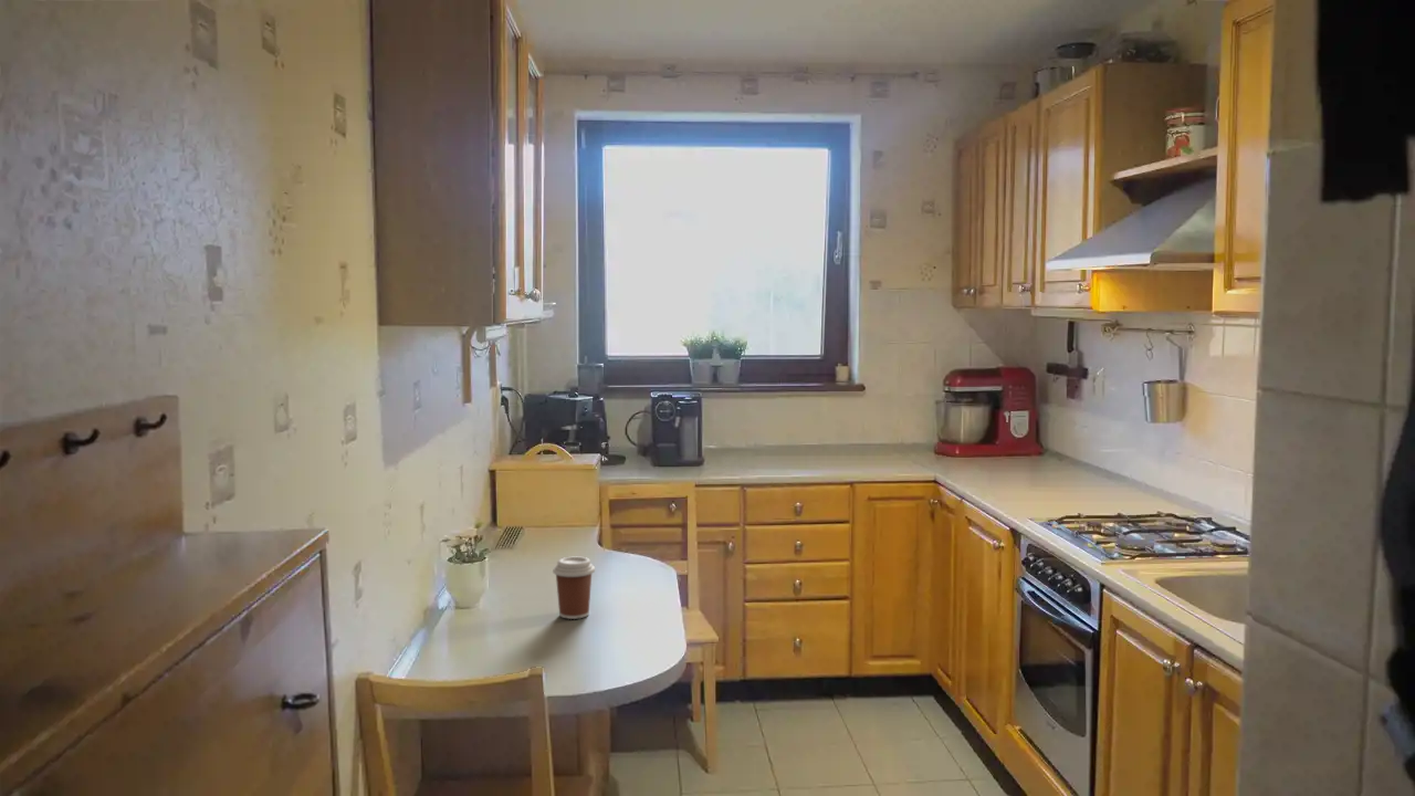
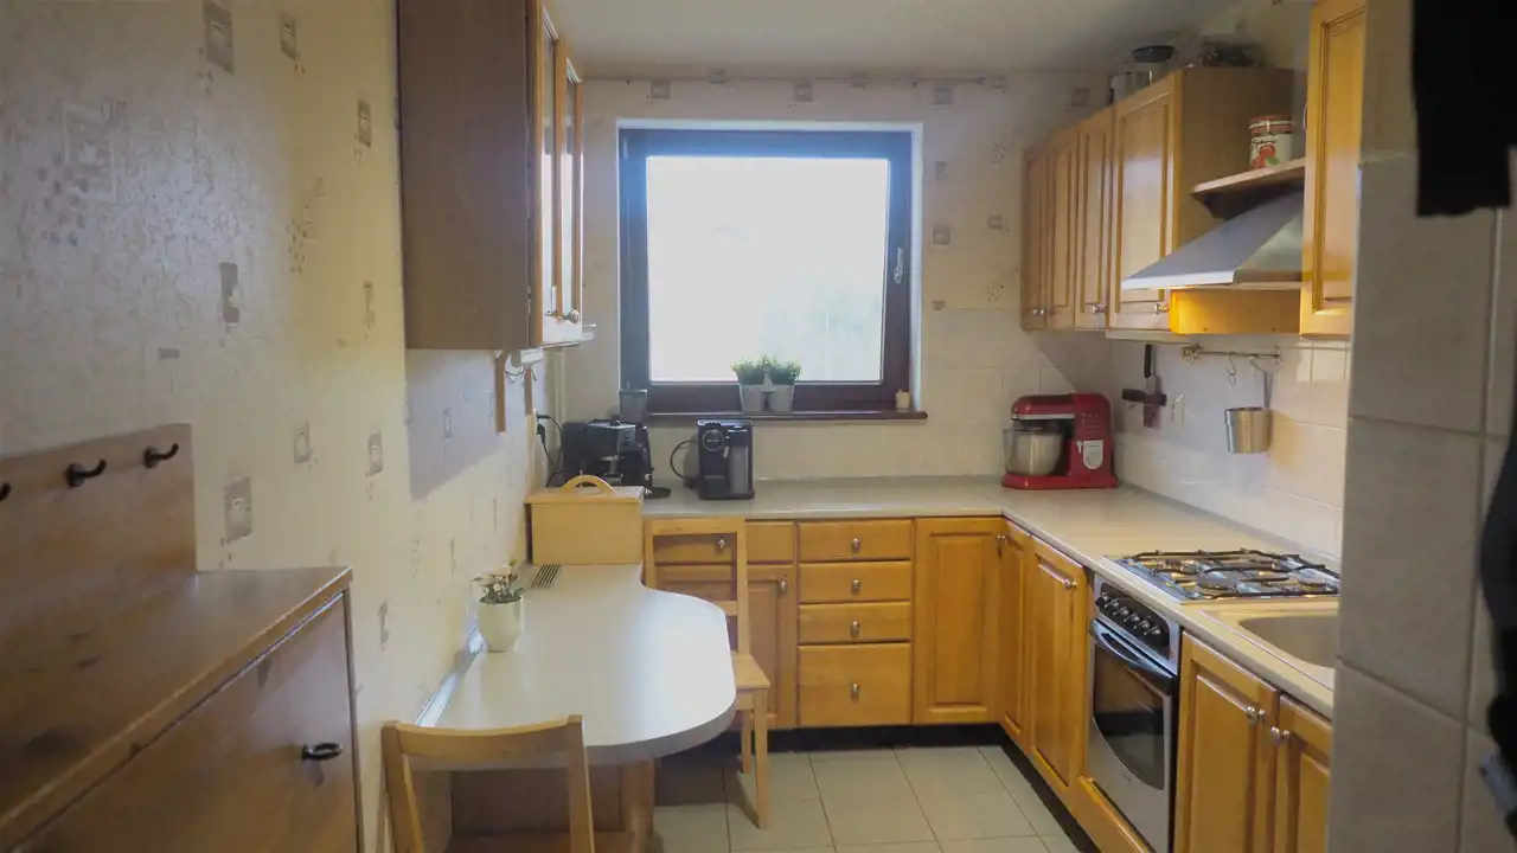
- coffee cup [552,556,596,620]
